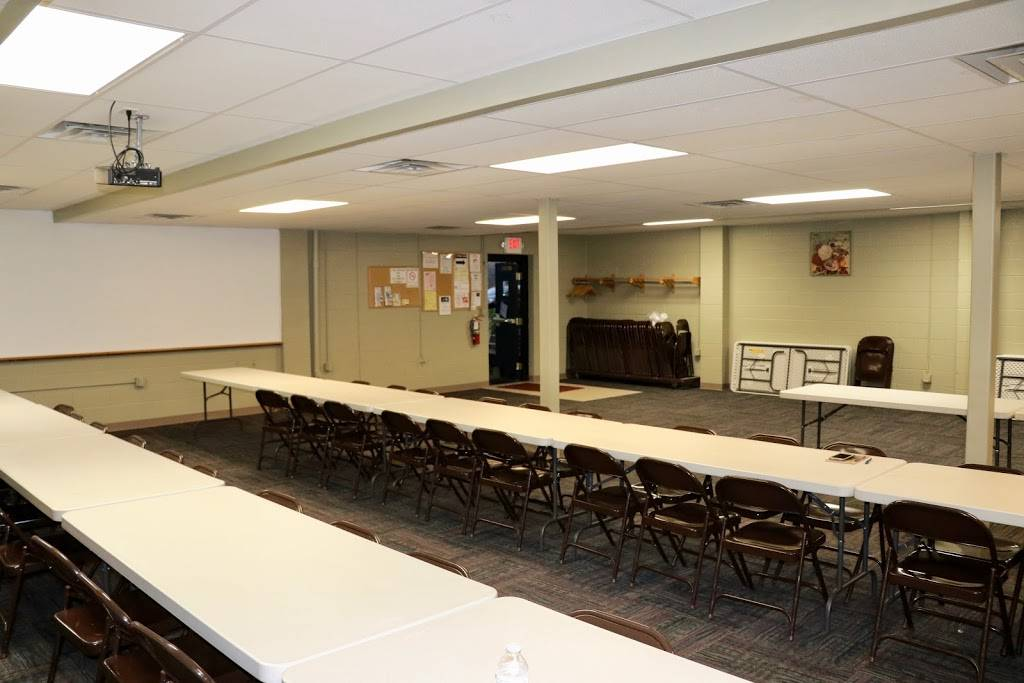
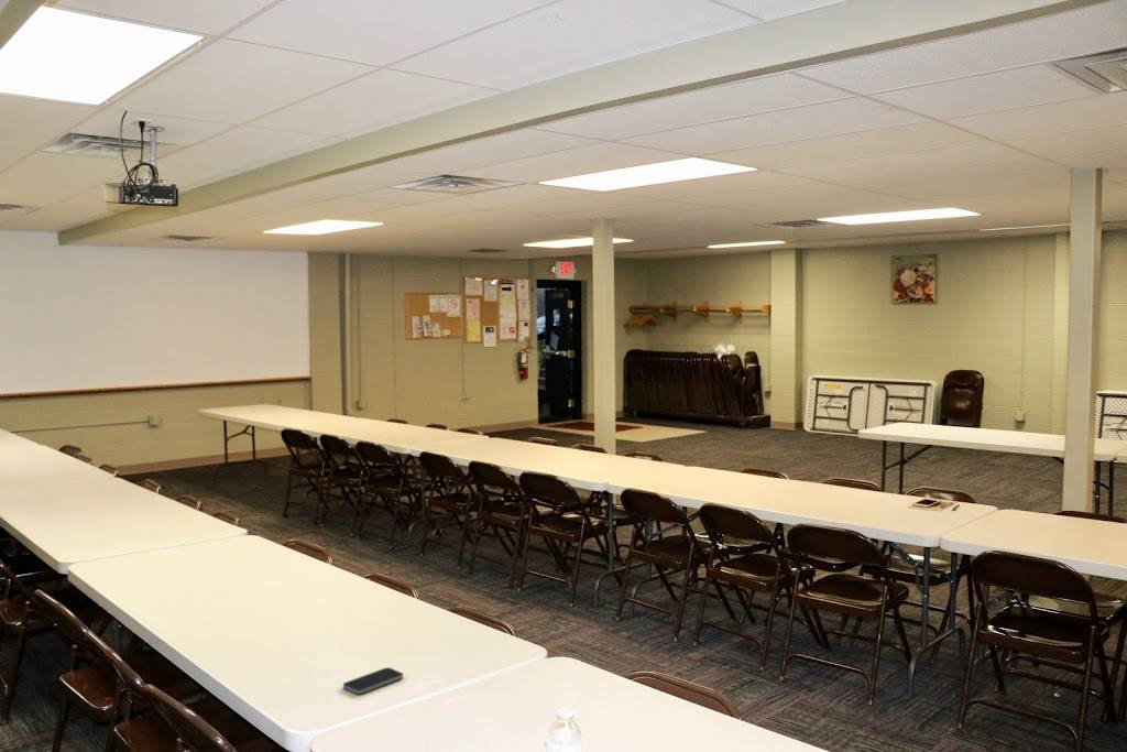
+ smartphone [342,666,404,695]
